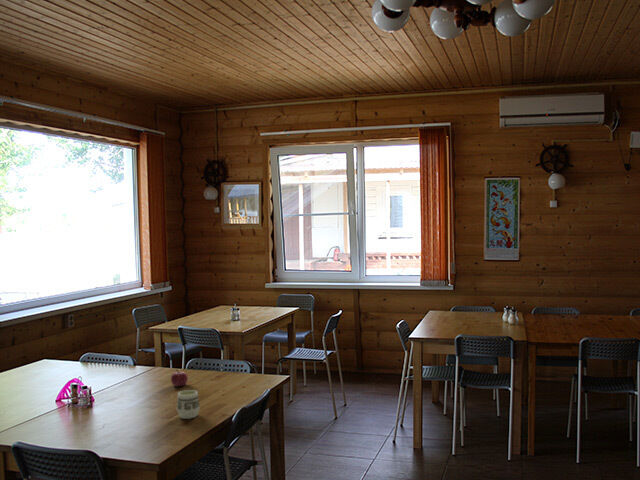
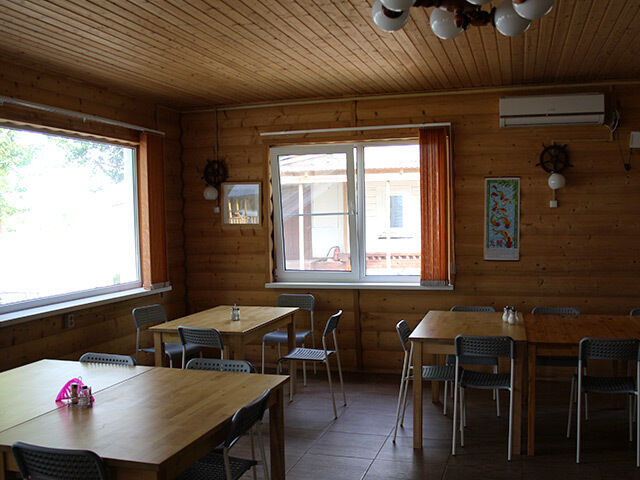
- cup [176,389,201,420]
- fruit [170,368,189,387]
